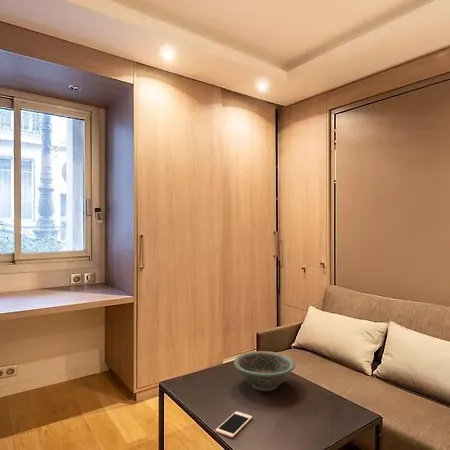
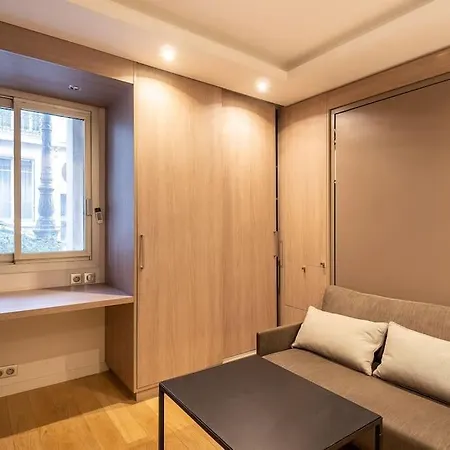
- decorative bowl [233,350,296,392]
- cell phone [215,410,253,438]
